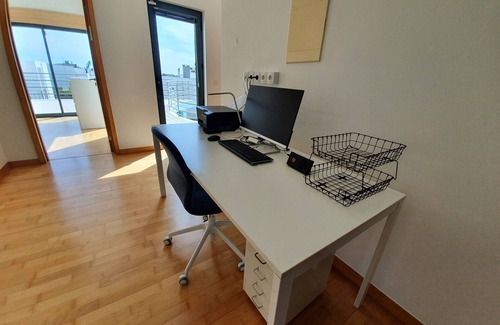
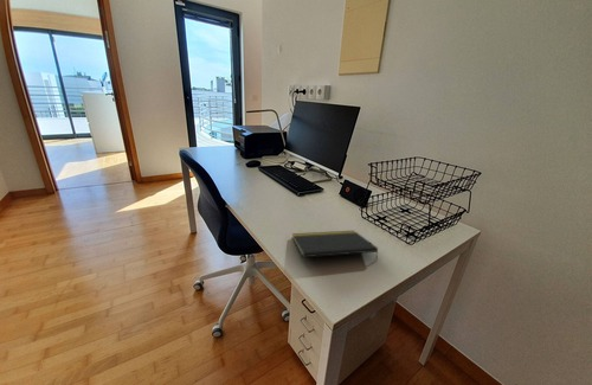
+ notepad [291,230,379,262]
